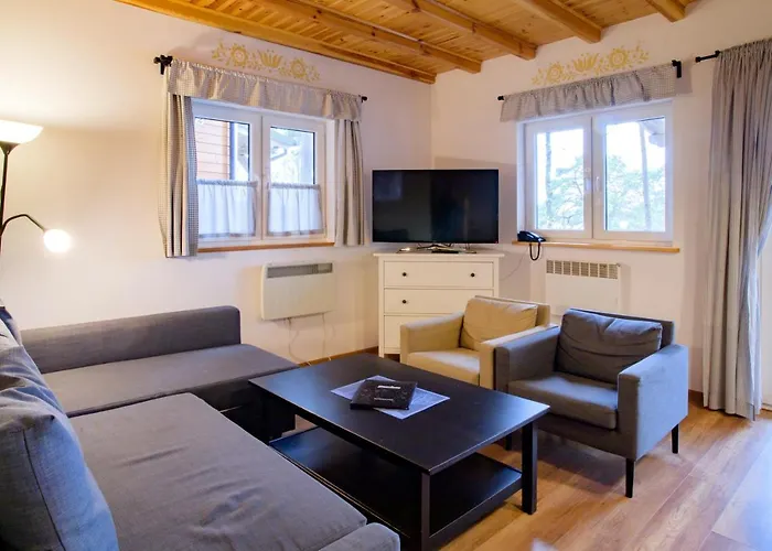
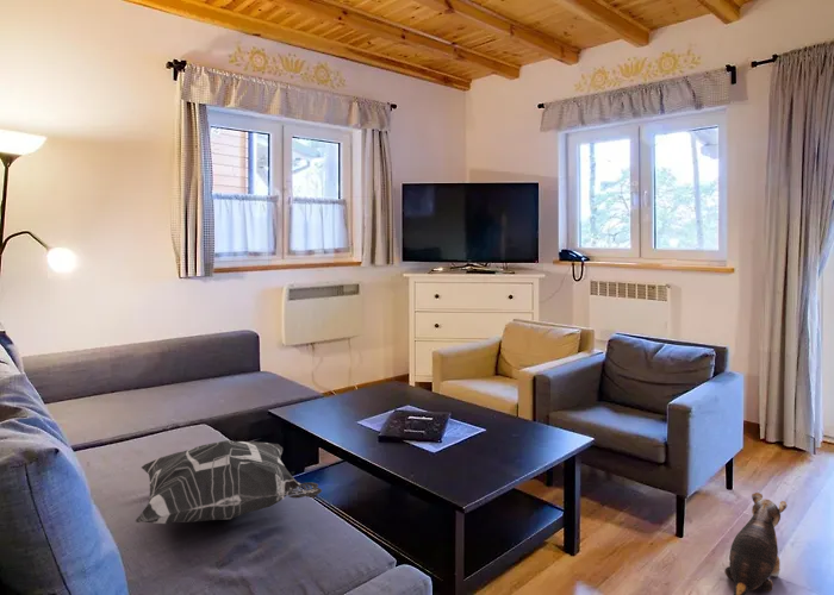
+ decorative pillow [135,439,323,525]
+ plush toy [724,491,789,595]
